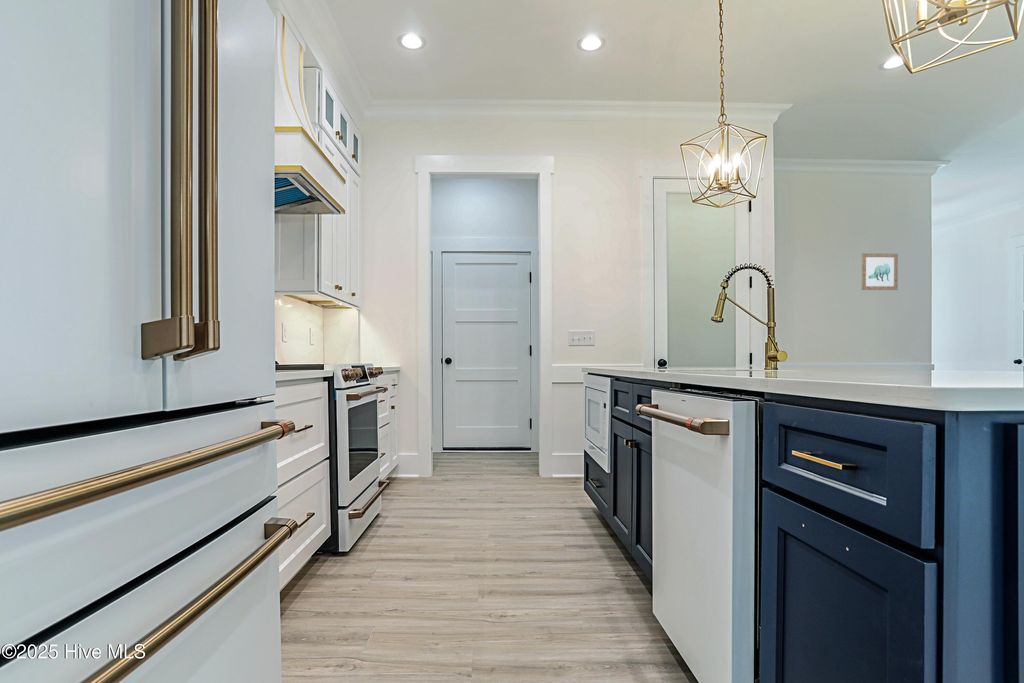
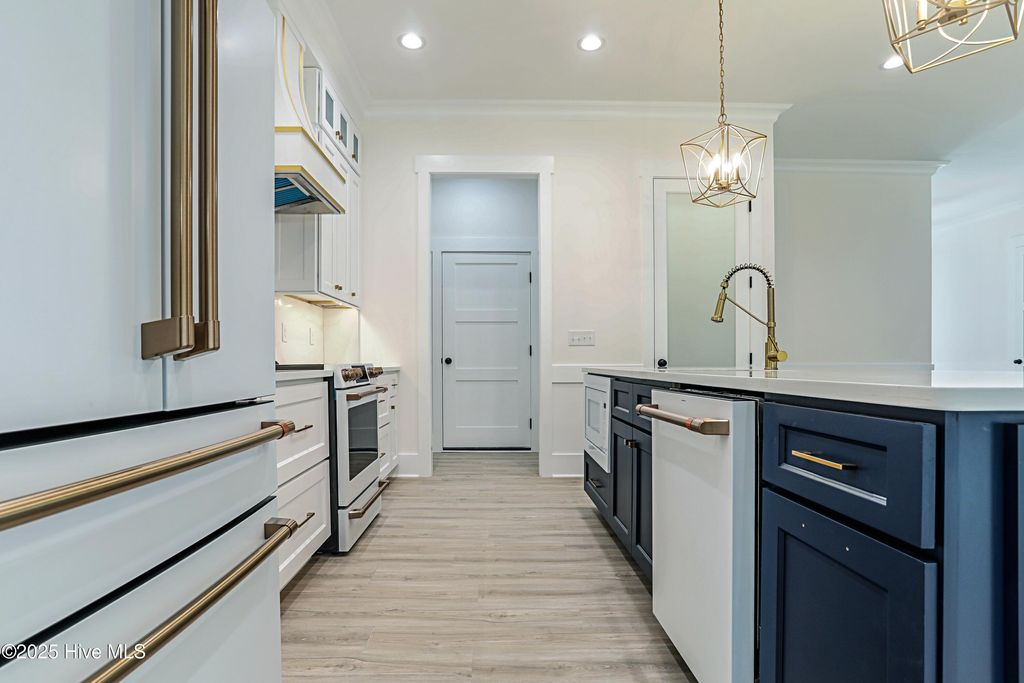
- wall art [861,253,899,291]
